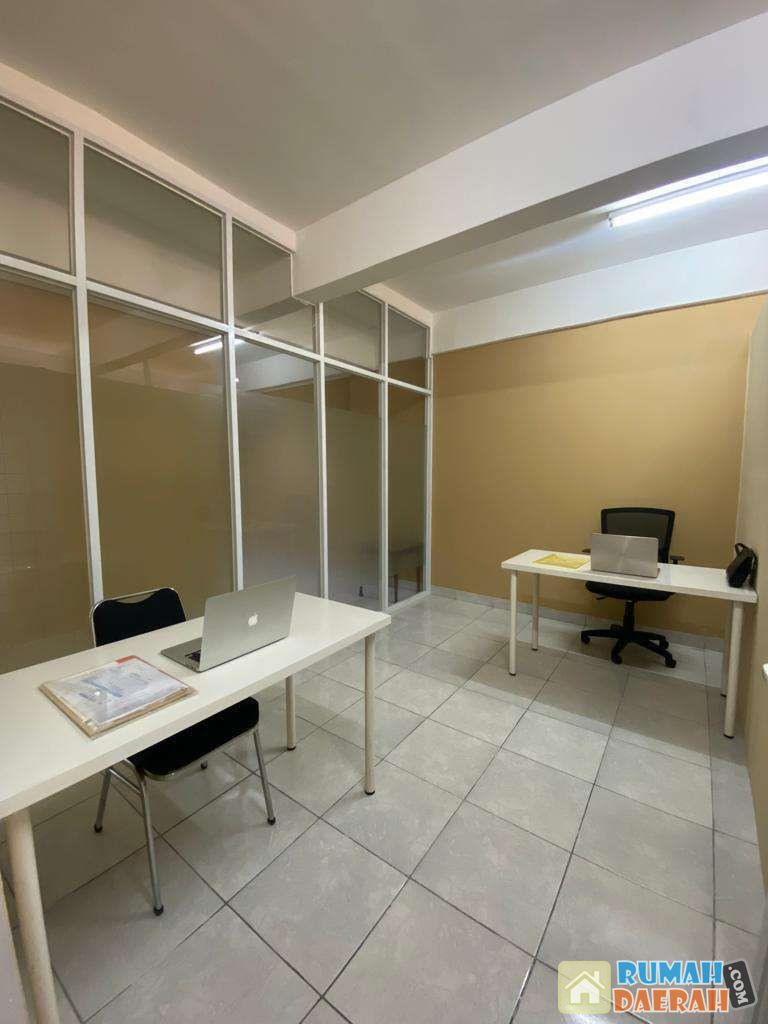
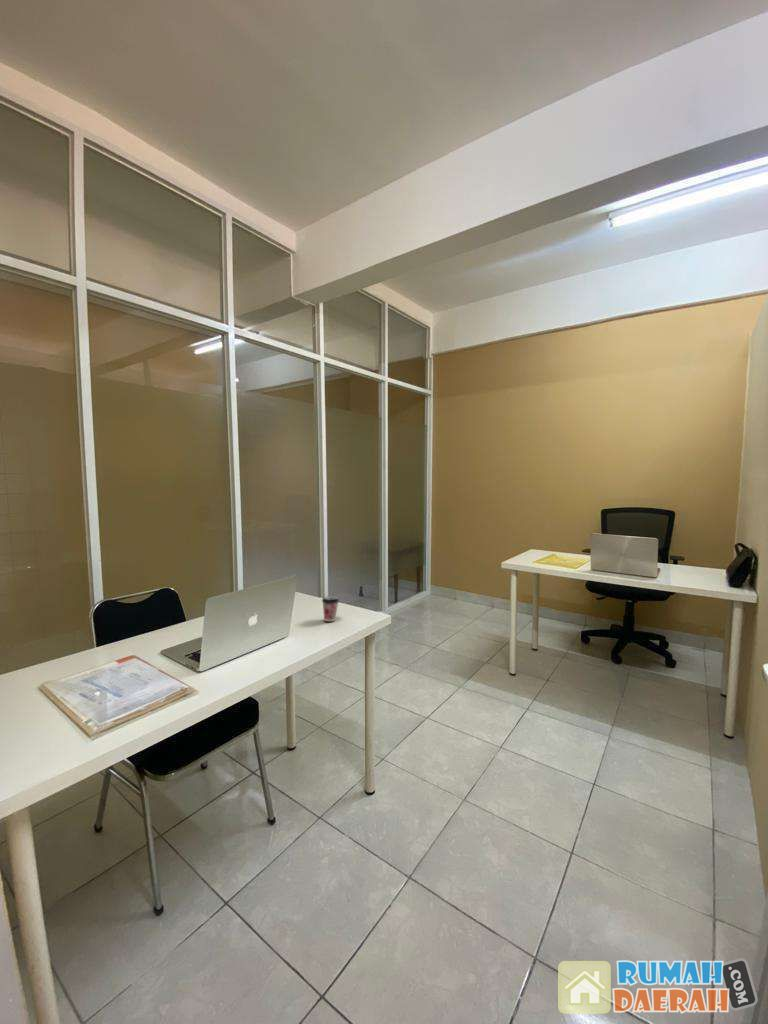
+ coffee cup [321,595,340,622]
